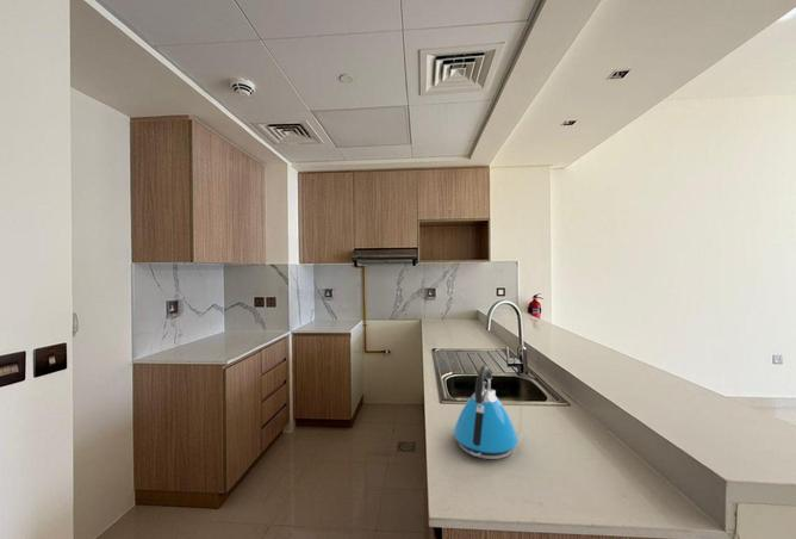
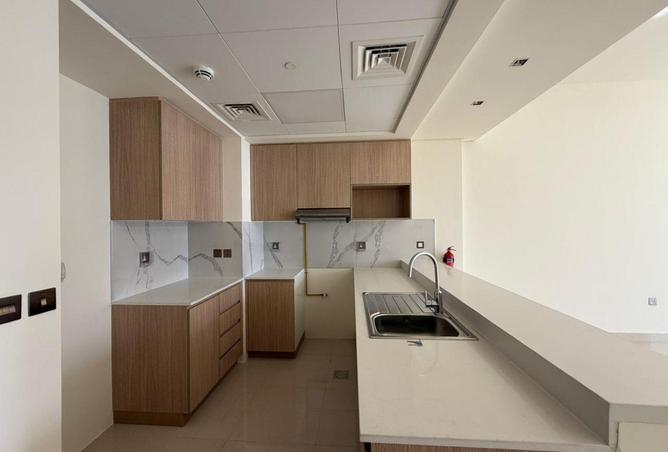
- kettle [453,364,520,460]
